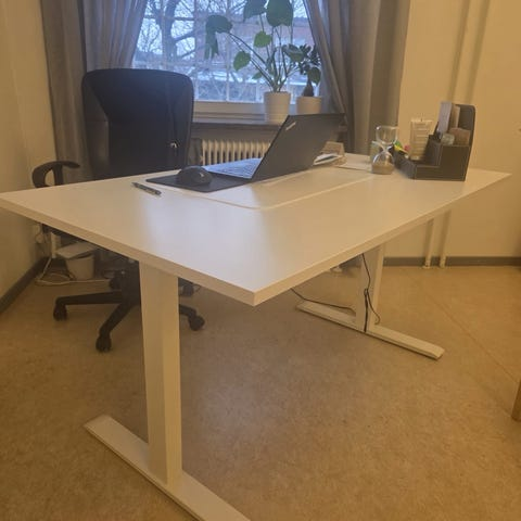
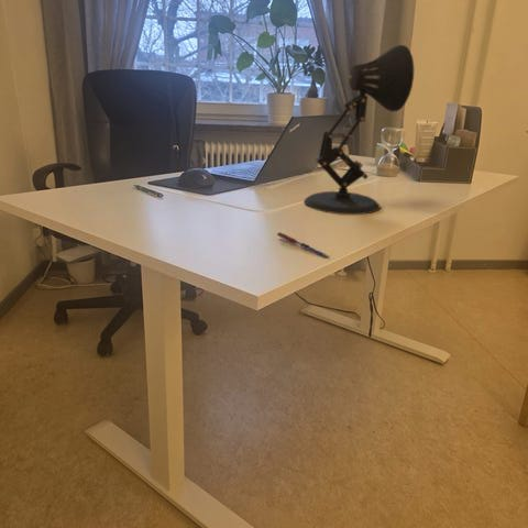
+ desk lamp [304,44,415,216]
+ pen [276,231,330,258]
